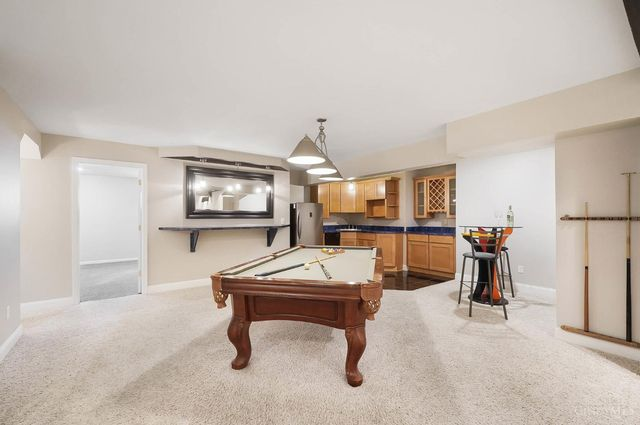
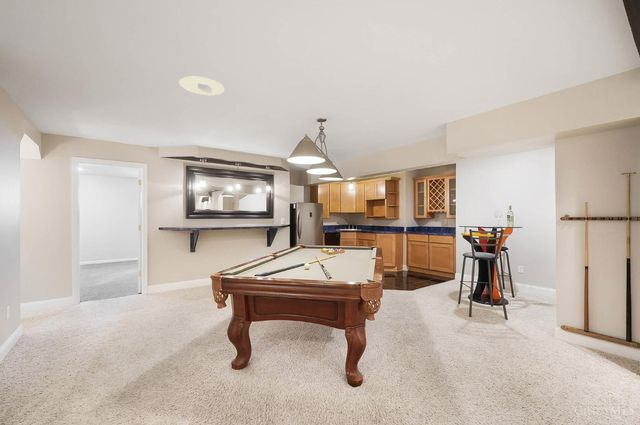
+ recessed light [178,76,226,96]
